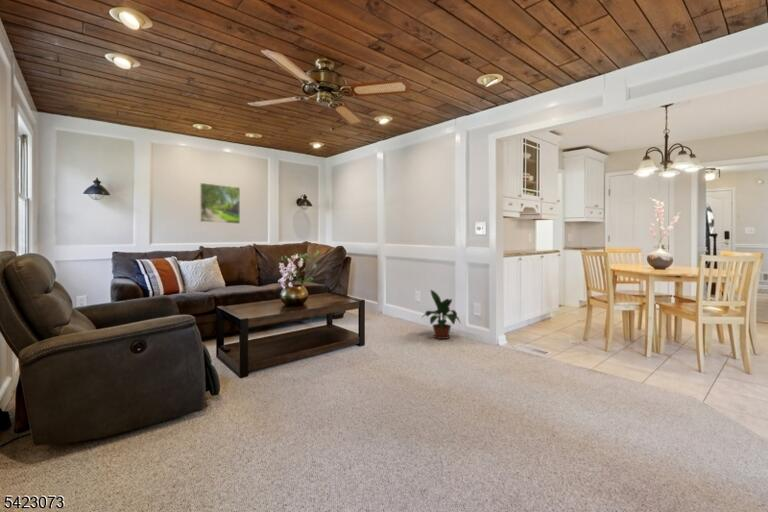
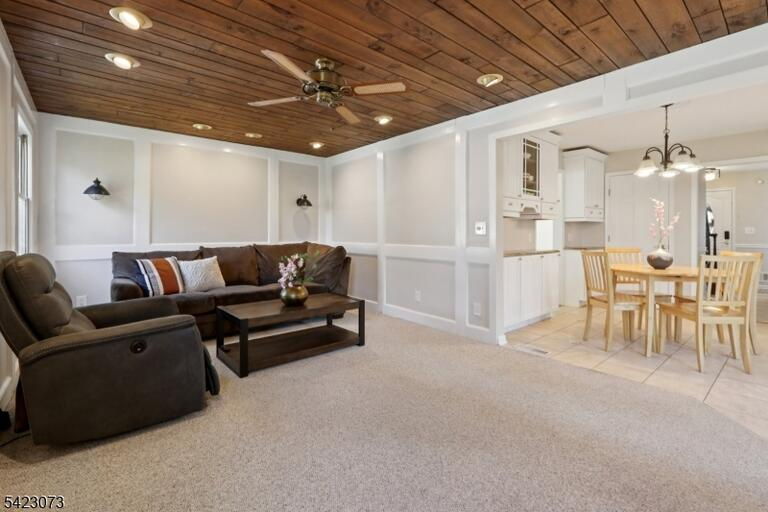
- potted plant [420,289,461,340]
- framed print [199,182,241,225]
